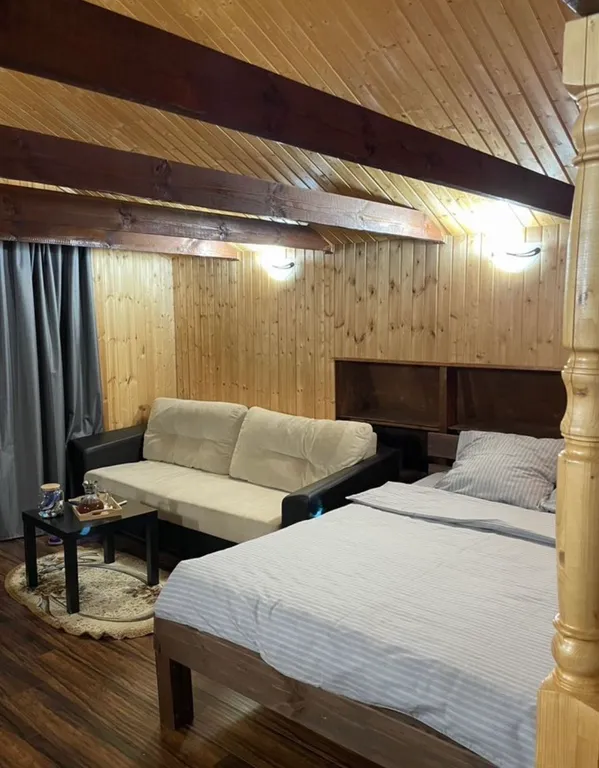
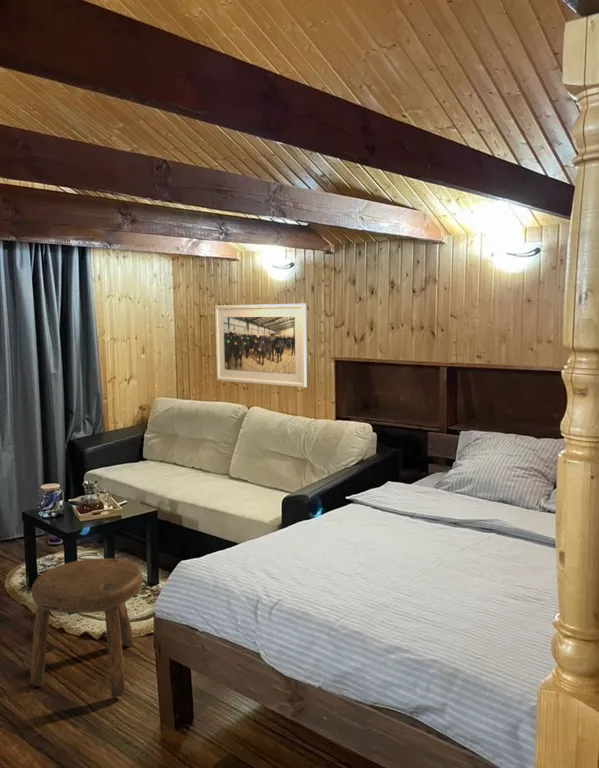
+ stool [29,557,143,698]
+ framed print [214,303,308,388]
